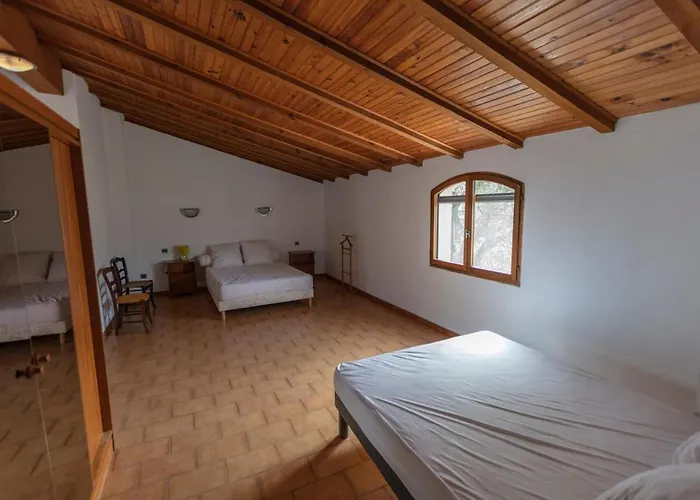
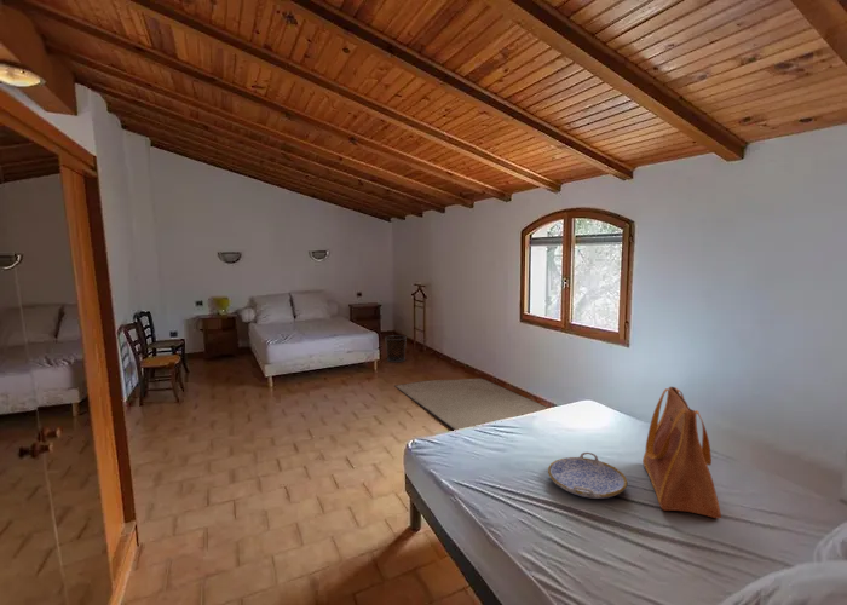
+ rug [393,376,549,431]
+ tote bag [641,386,722,520]
+ serving tray [547,451,628,500]
+ waste bin [384,334,408,363]
